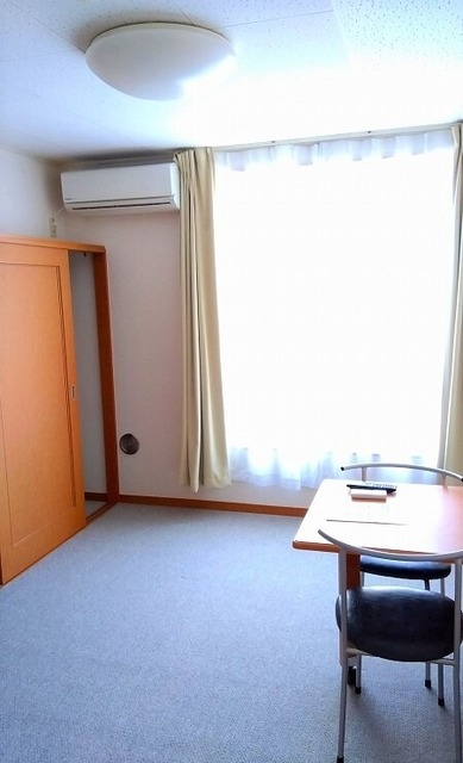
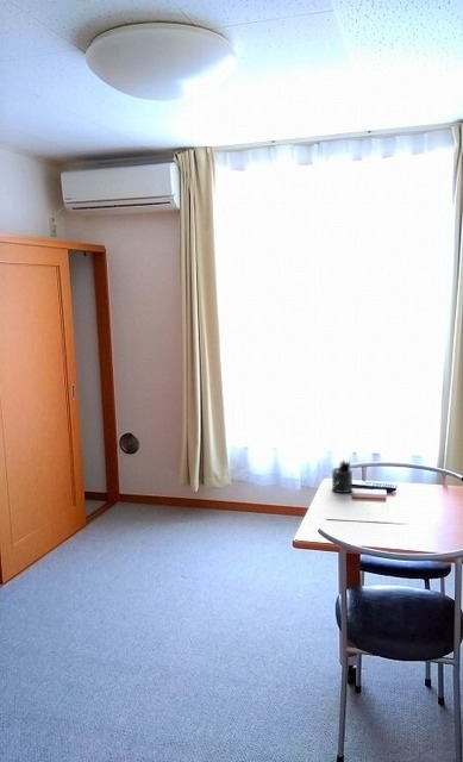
+ pen holder [331,458,353,494]
